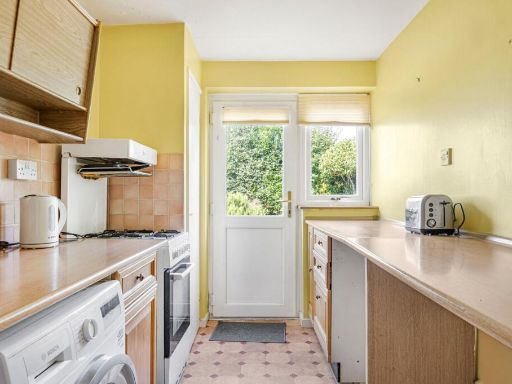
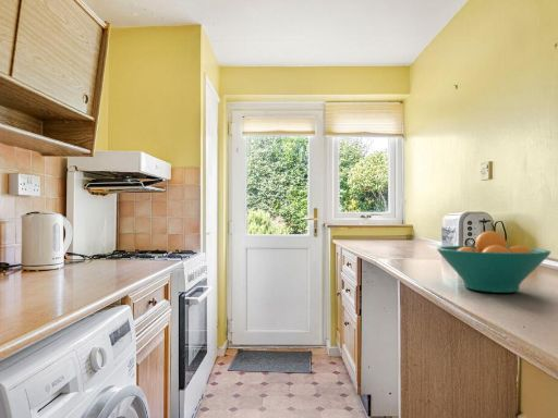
+ fruit bowl [436,230,551,294]
